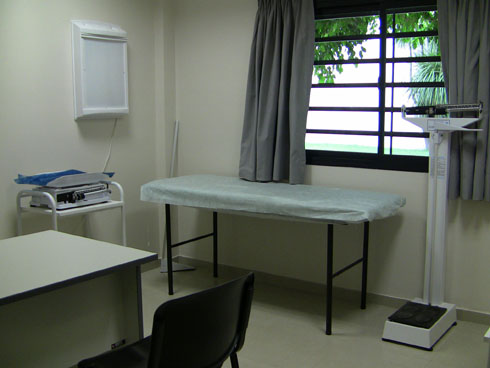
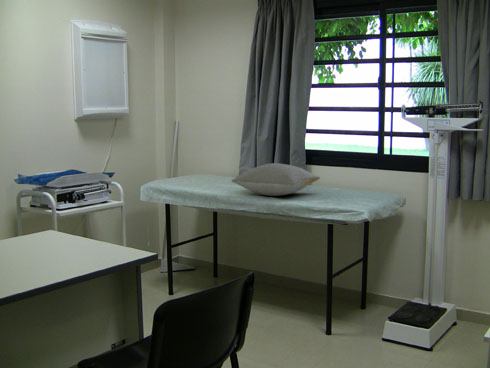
+ pillow [230,162,321,197]
